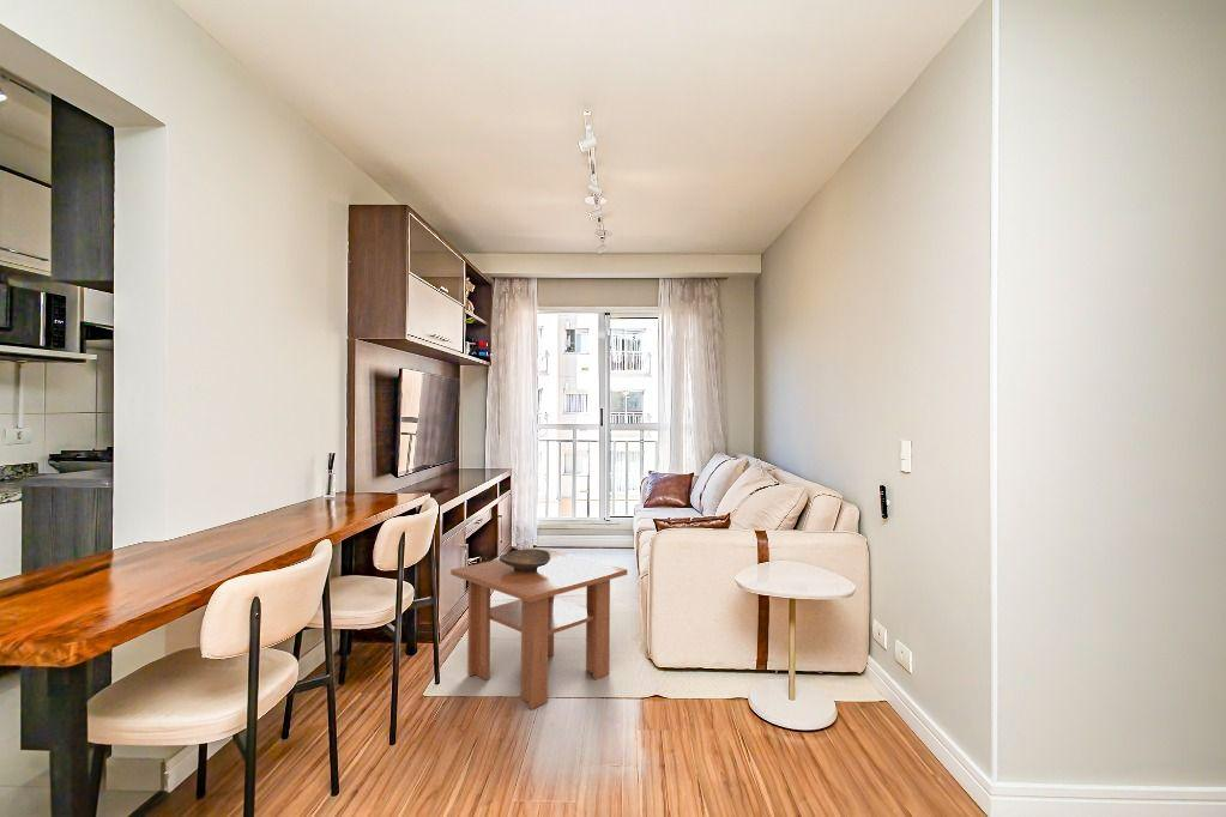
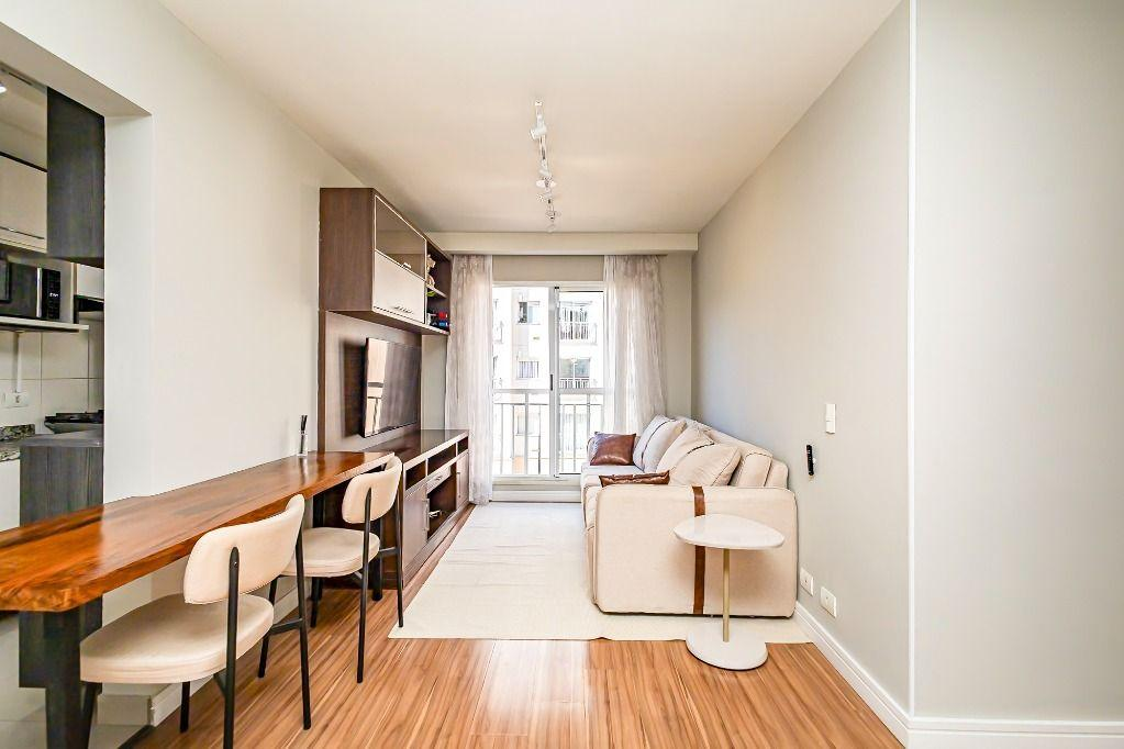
- coffee table [449,549,628,710]
- decorative bowl [499,547,550,573]
